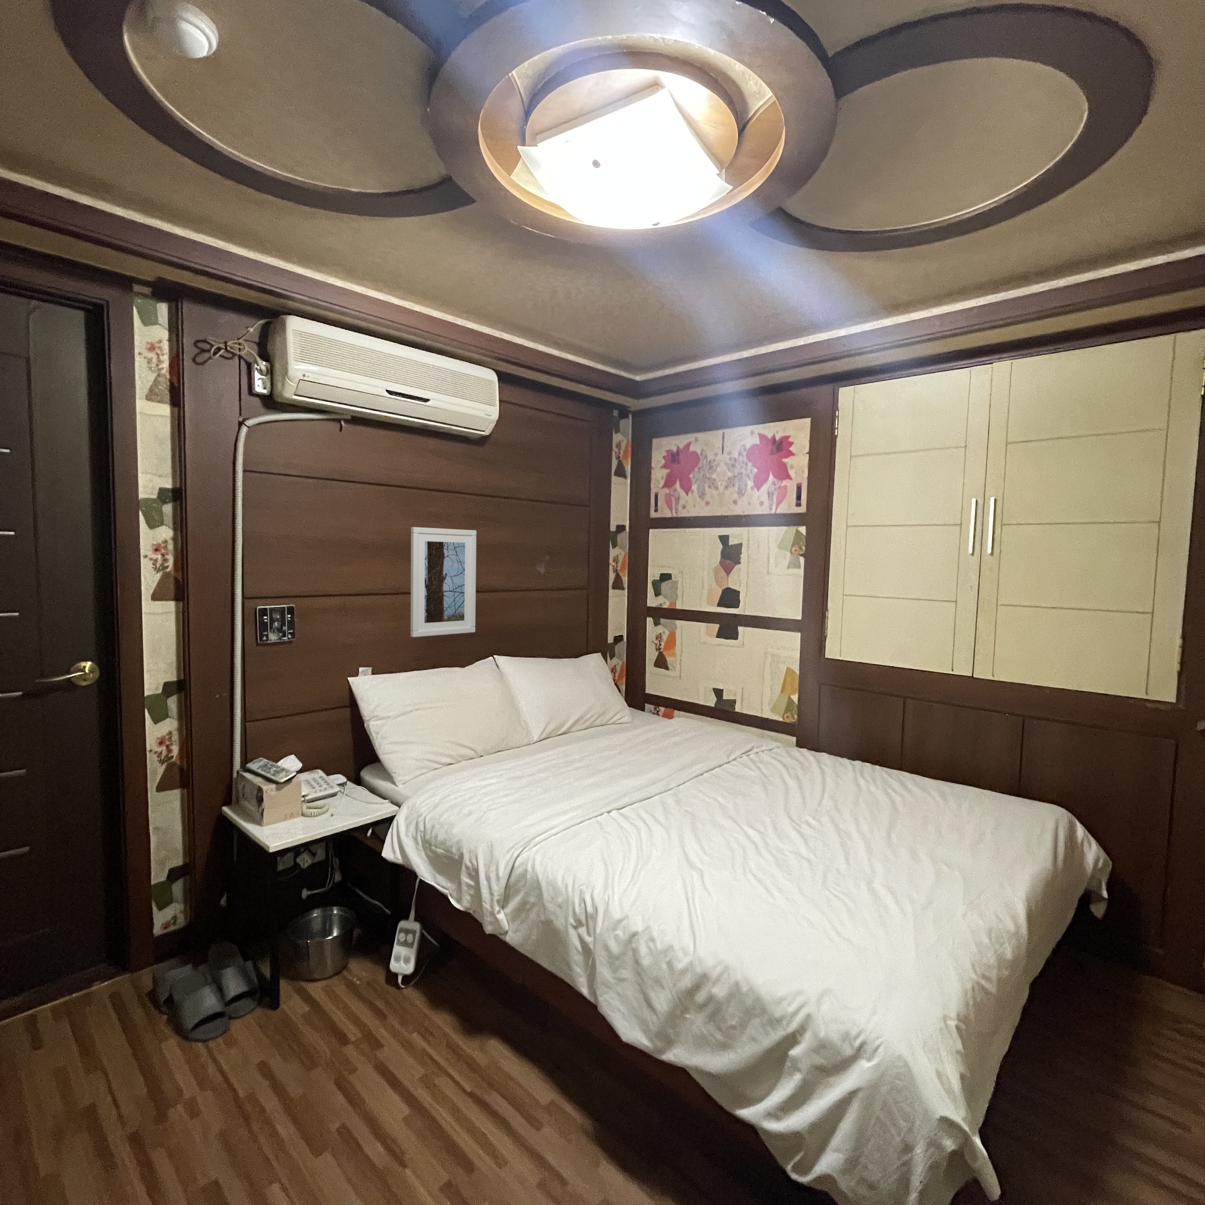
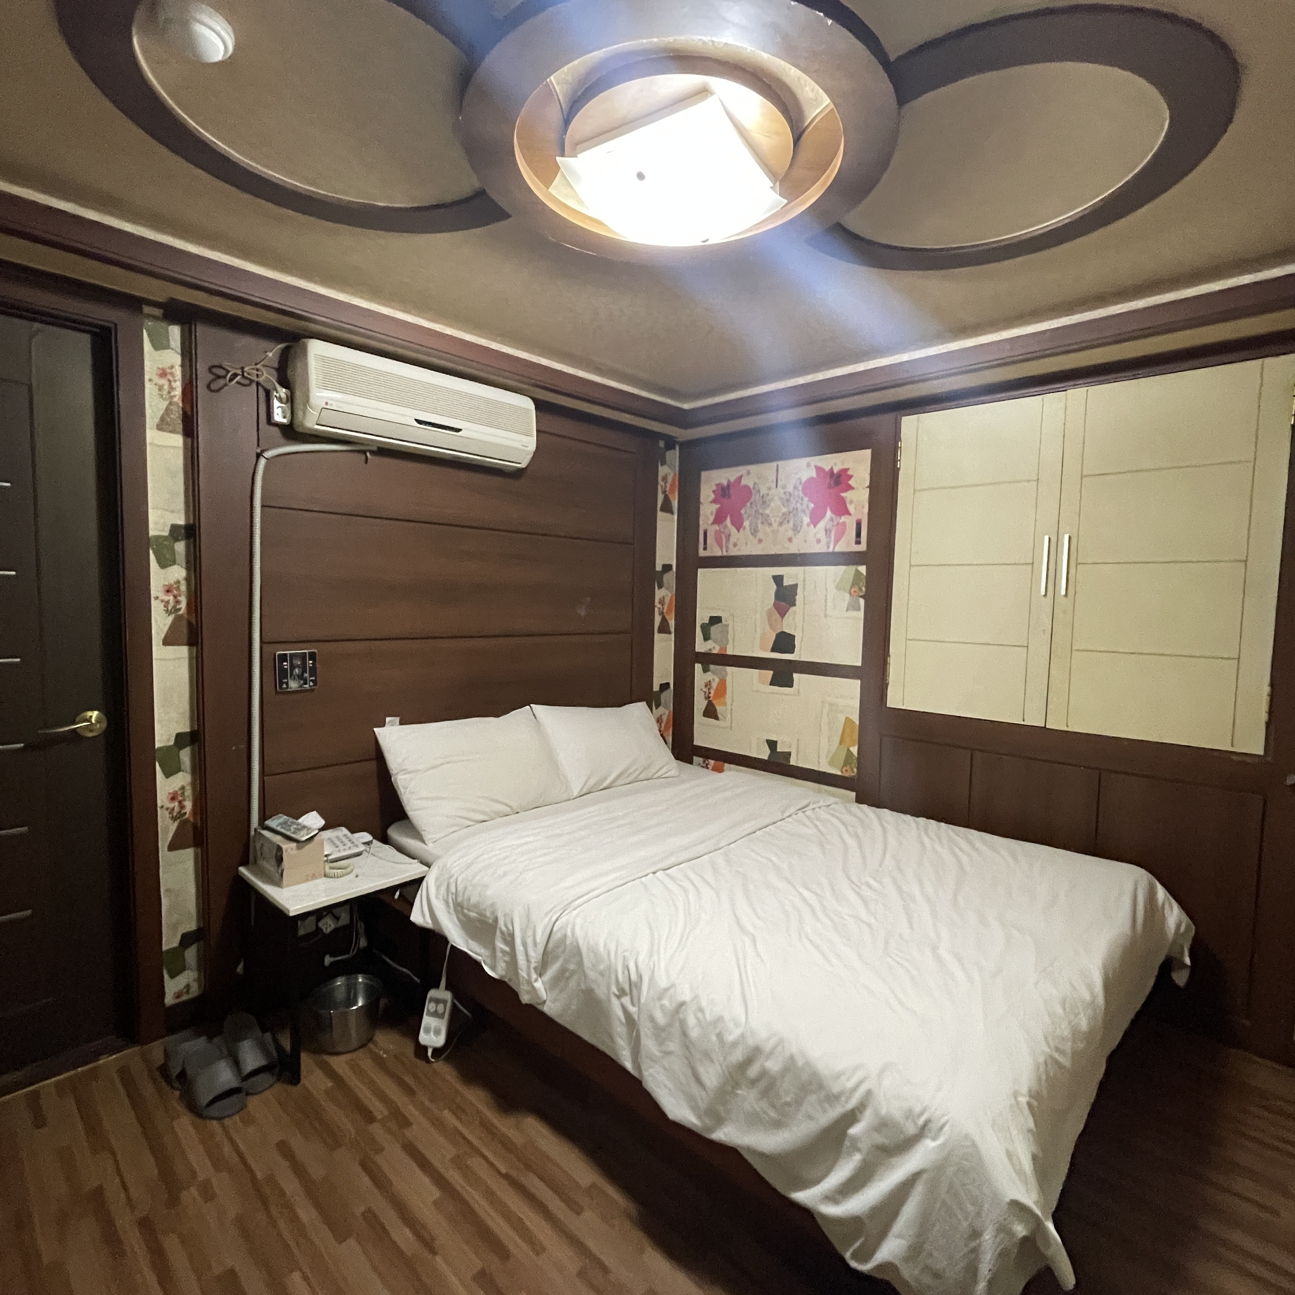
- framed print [410,526,477,638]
